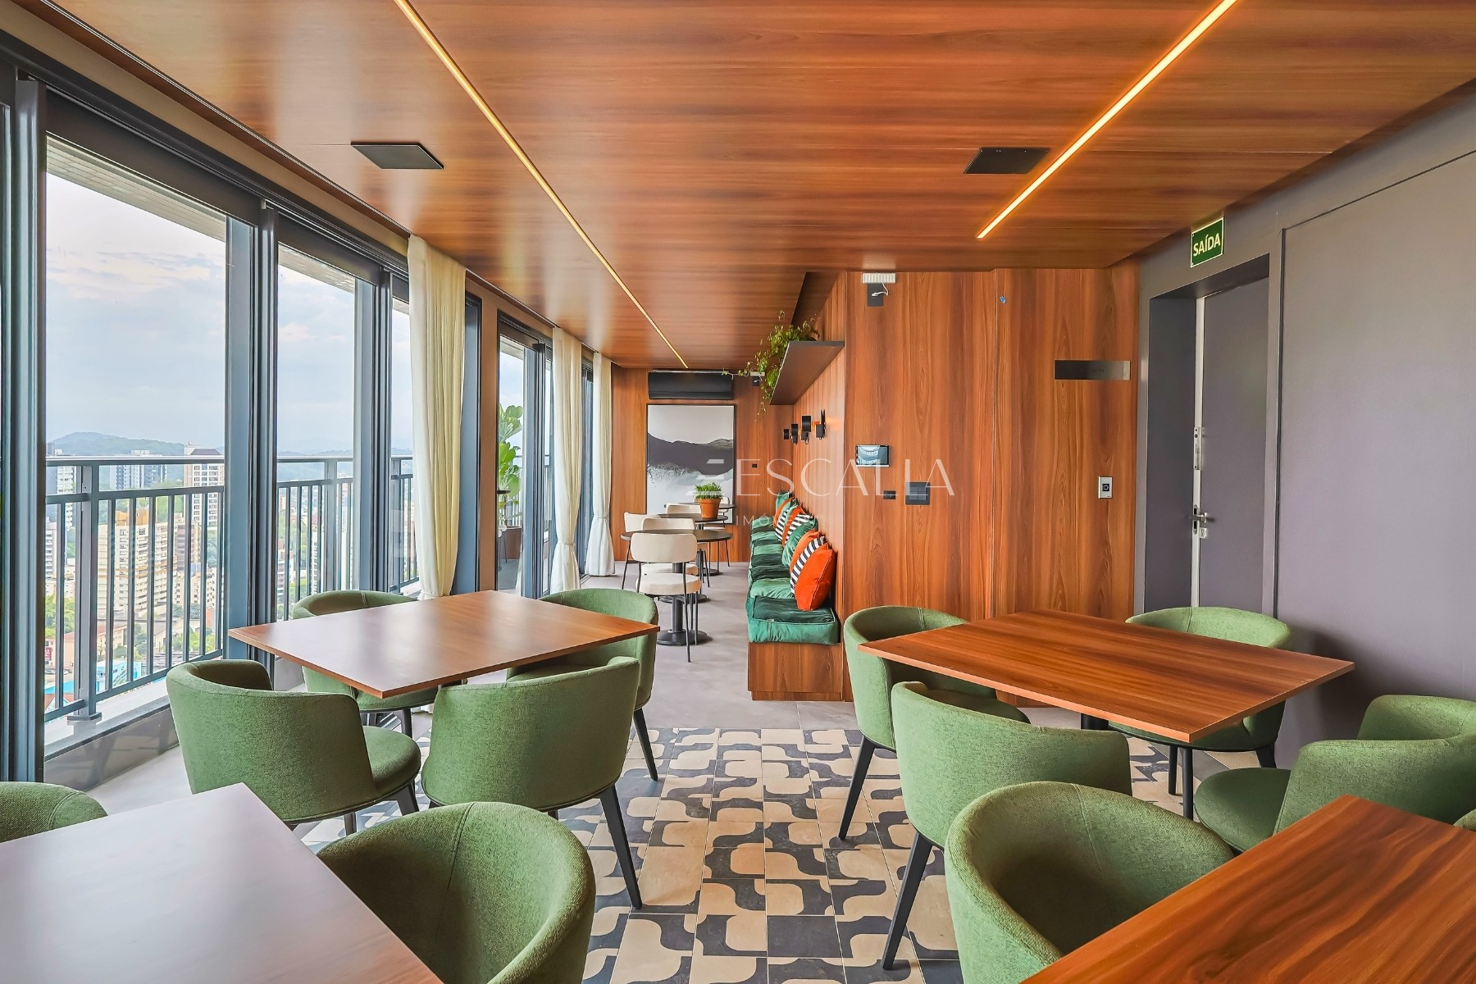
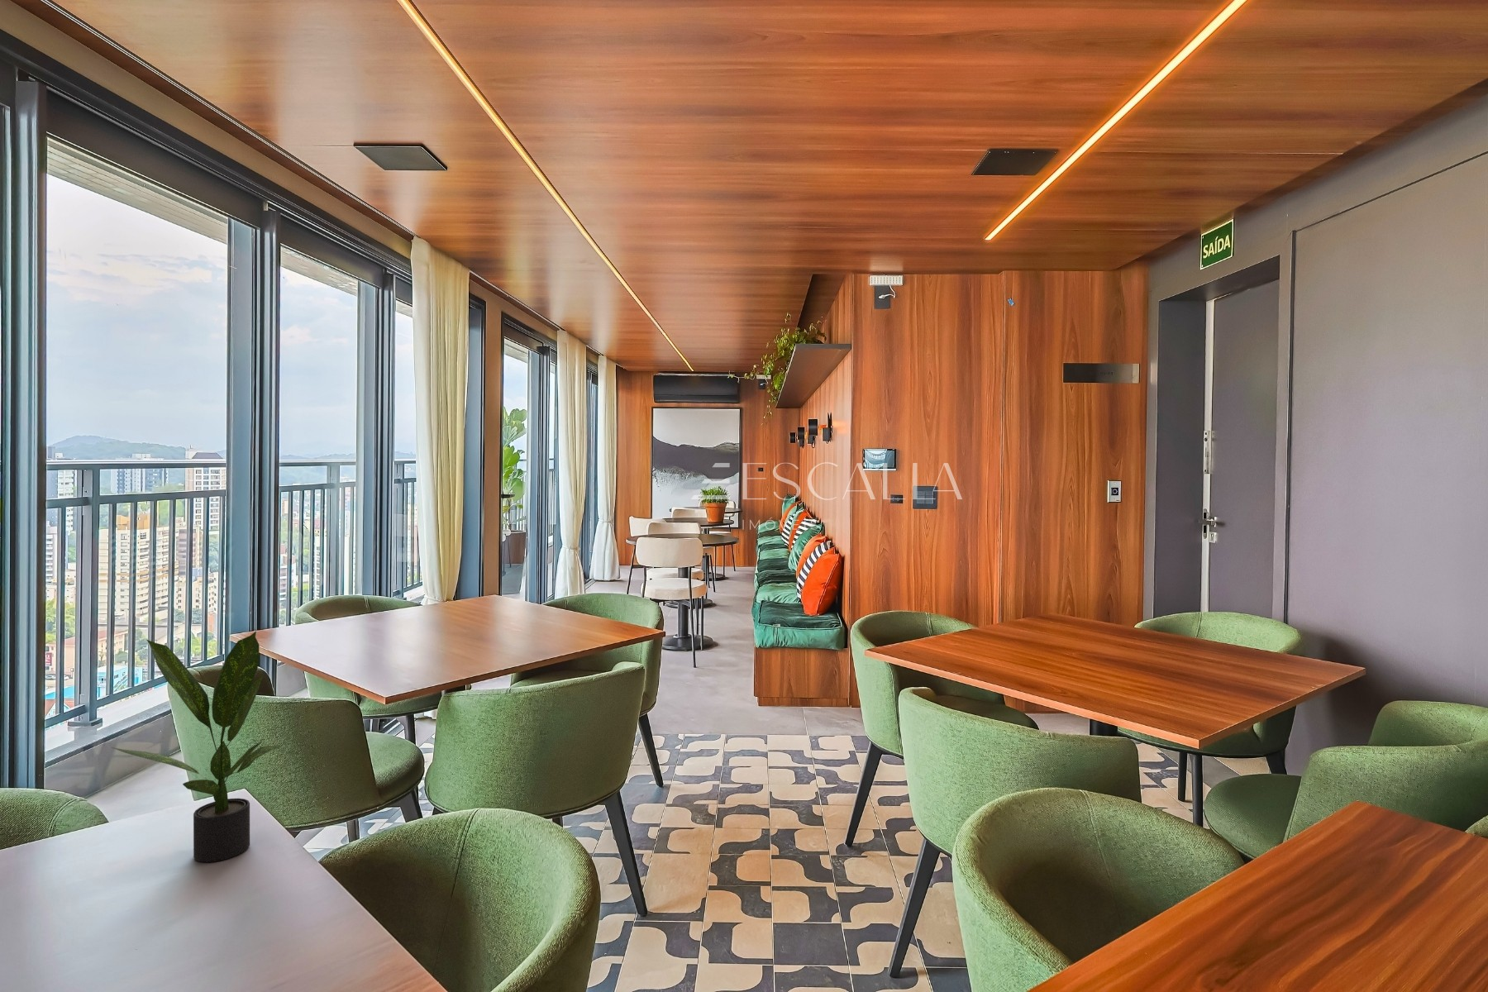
+ potted plant [111,631,282,864]
